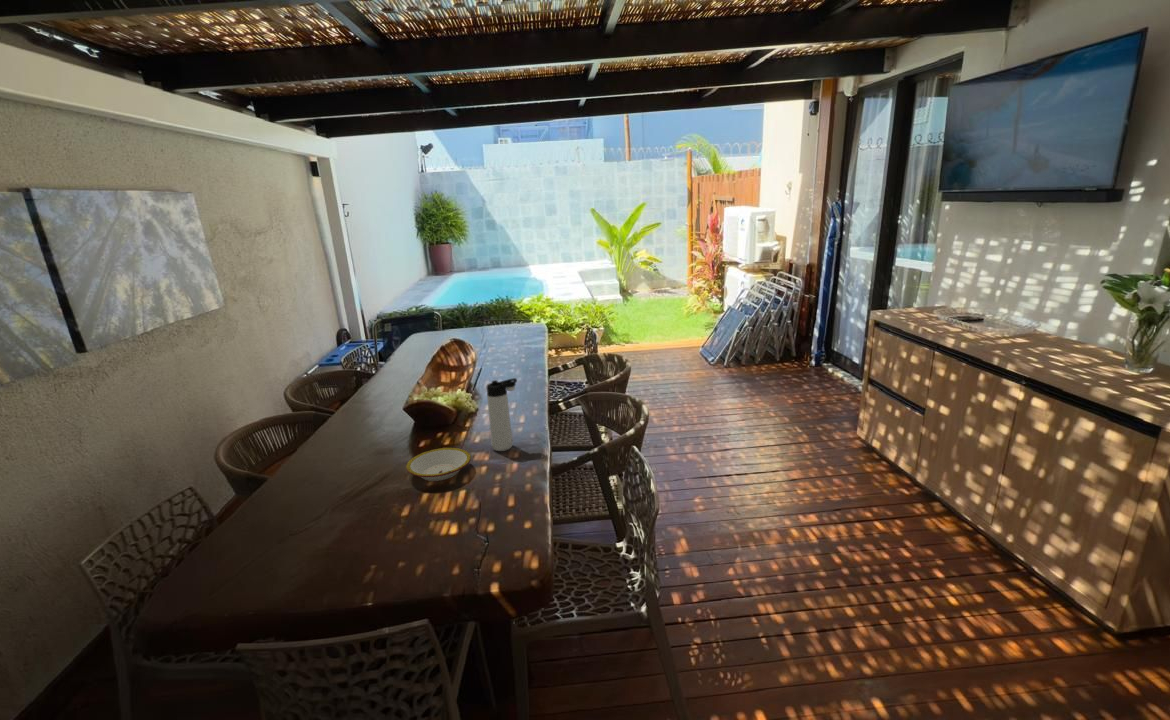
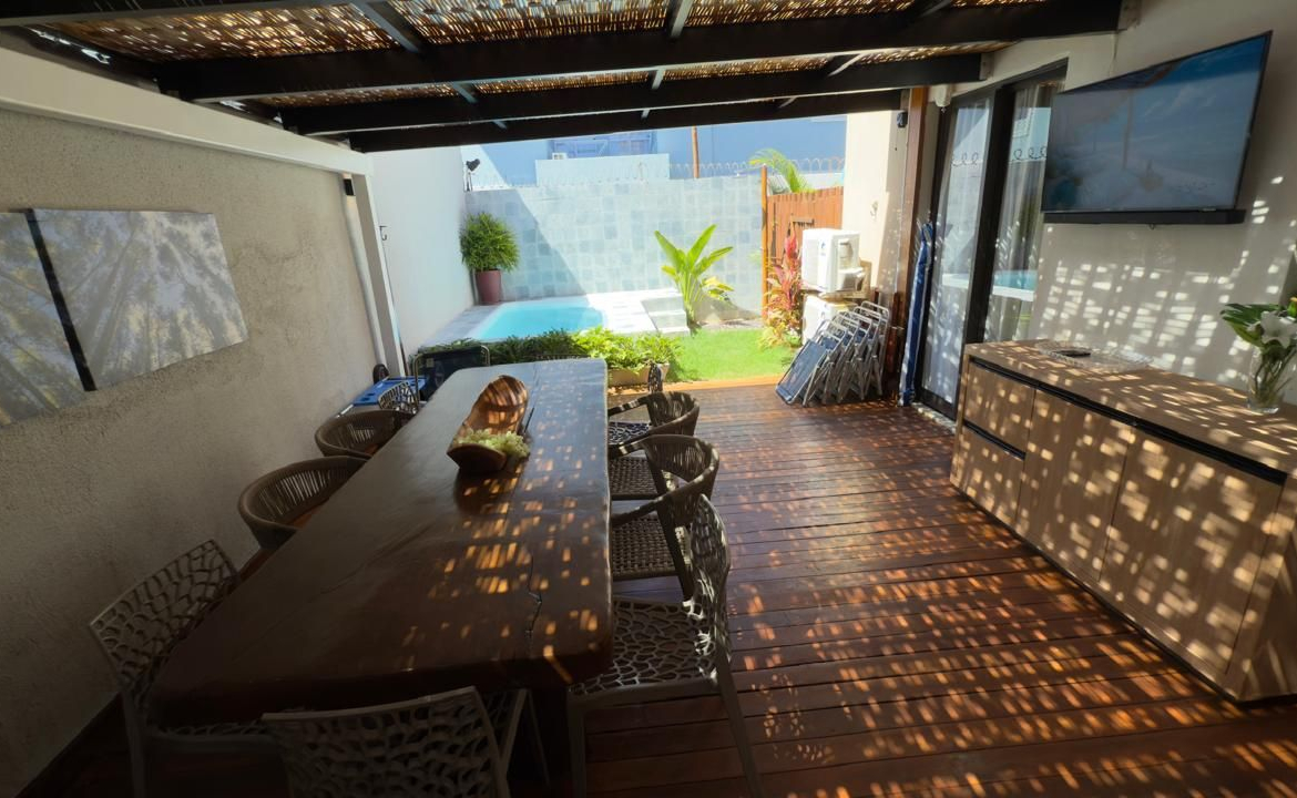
- bowl [405,447,472,482]
- thermos bottle [486,377,518,452]
